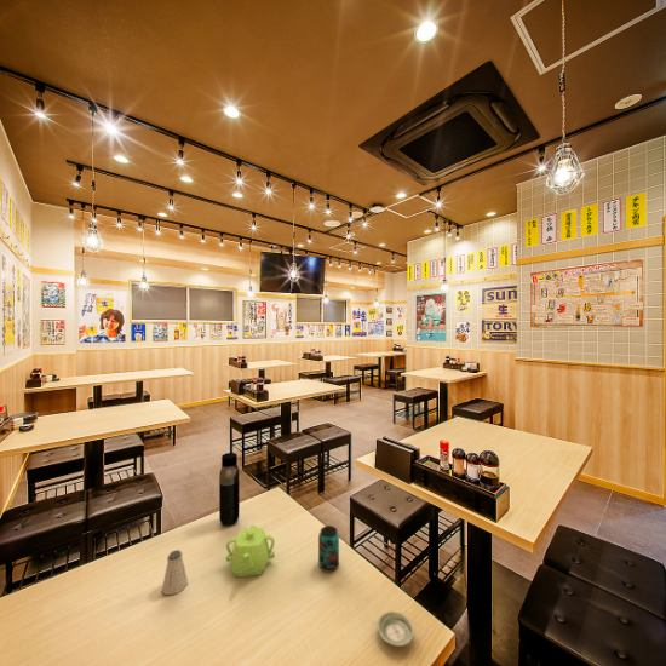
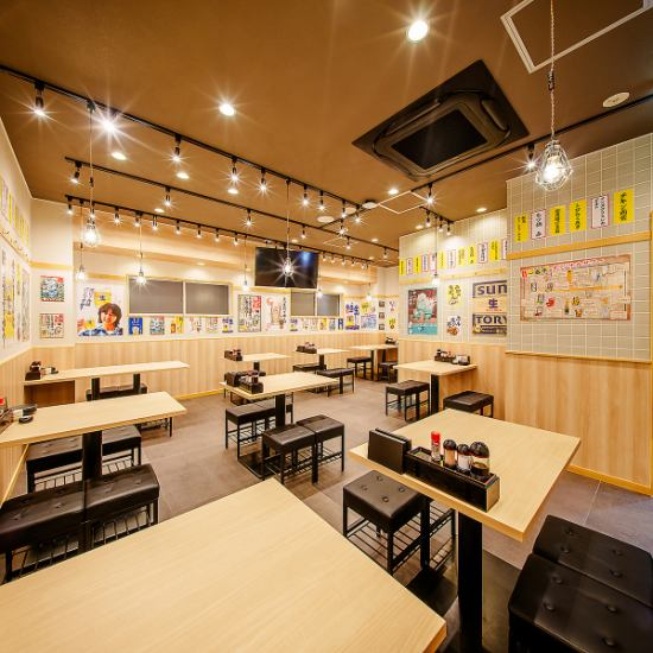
- water bottle [218,452,241,528]
- saltshaker [161,549,189,596]
- saucer [375,610,415,648]
- beverage can [317,524,340,573]
- teapot [225,524,276,578]
